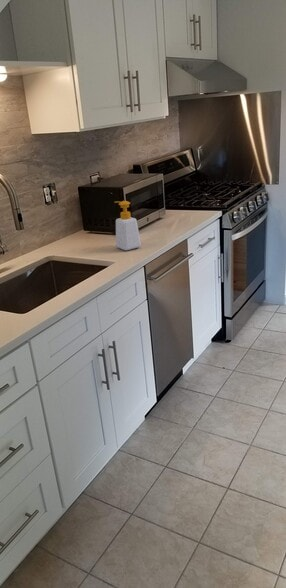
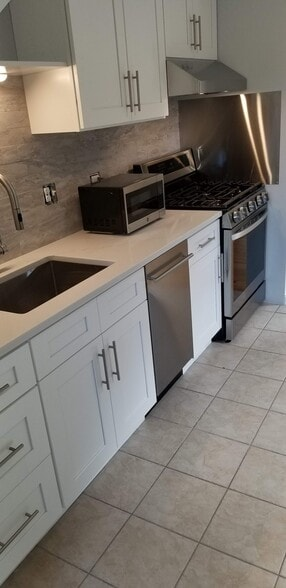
- soap bottle [114,200,142,251]
